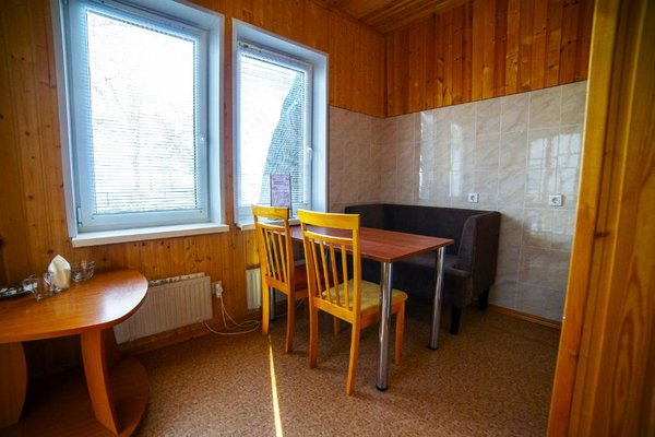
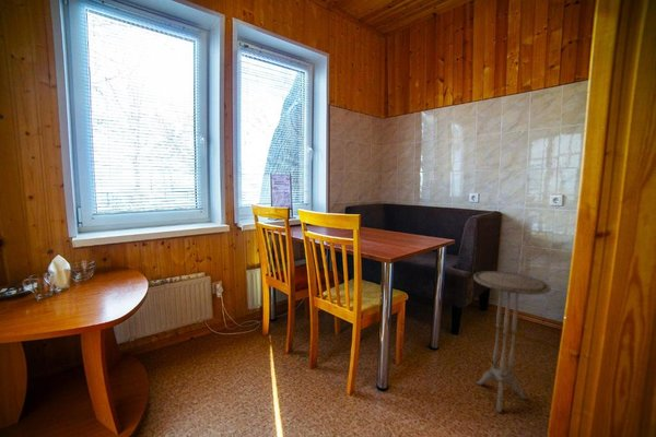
+ side table [472,270,552,414]
